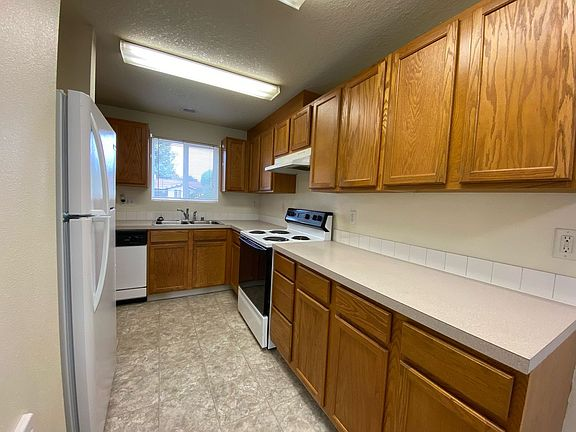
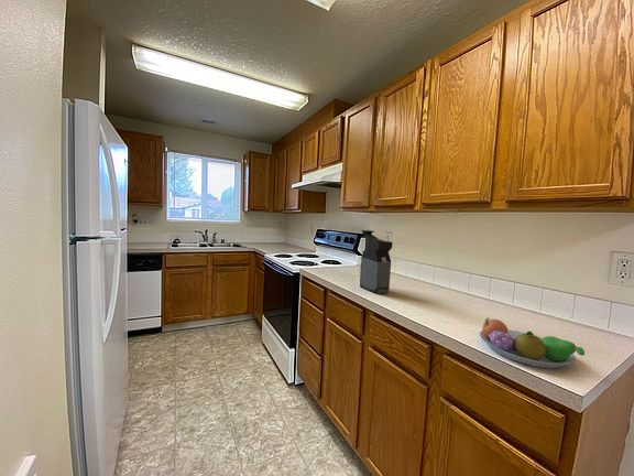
+ fruit bowl [479,316,586,369]
+ coffee maker [359,229,393,294]
